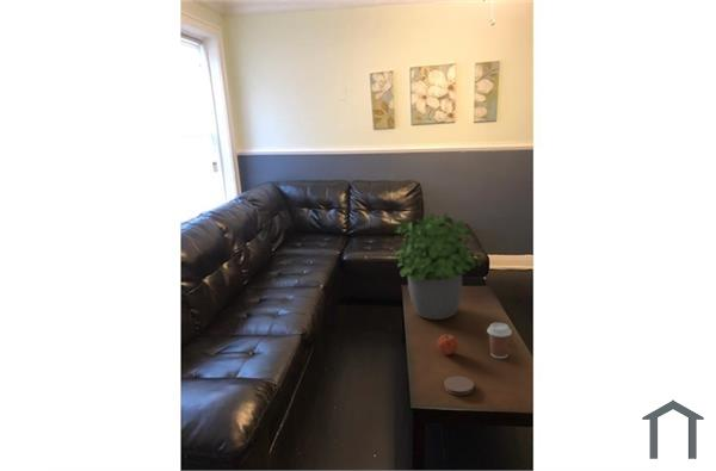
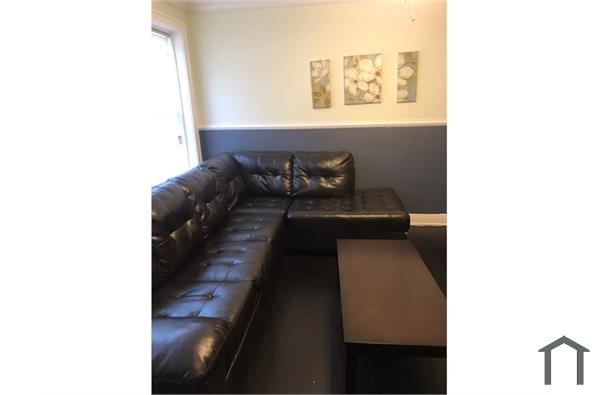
- coffee cup [486,322,513,360]
- coaster [443,374,475,396]
- apple [437,334,459,357]
- potted plant [390,212,483,321]
